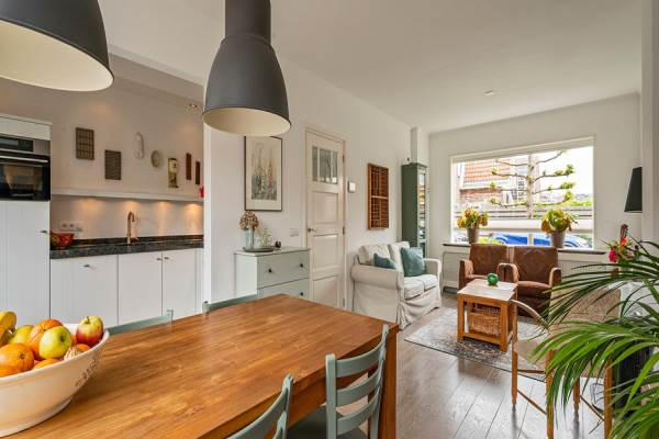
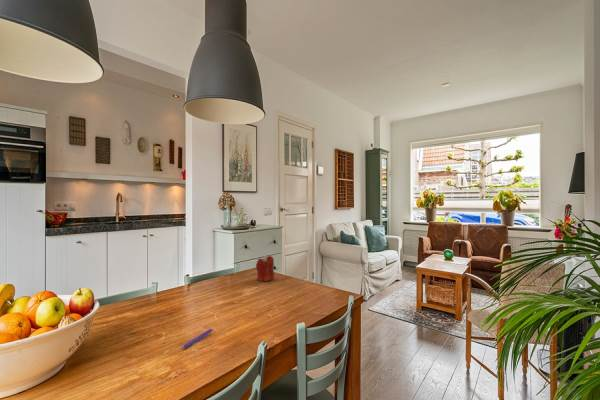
+ pen [180,328,214,350]
+ candle [255,254,275,282]
